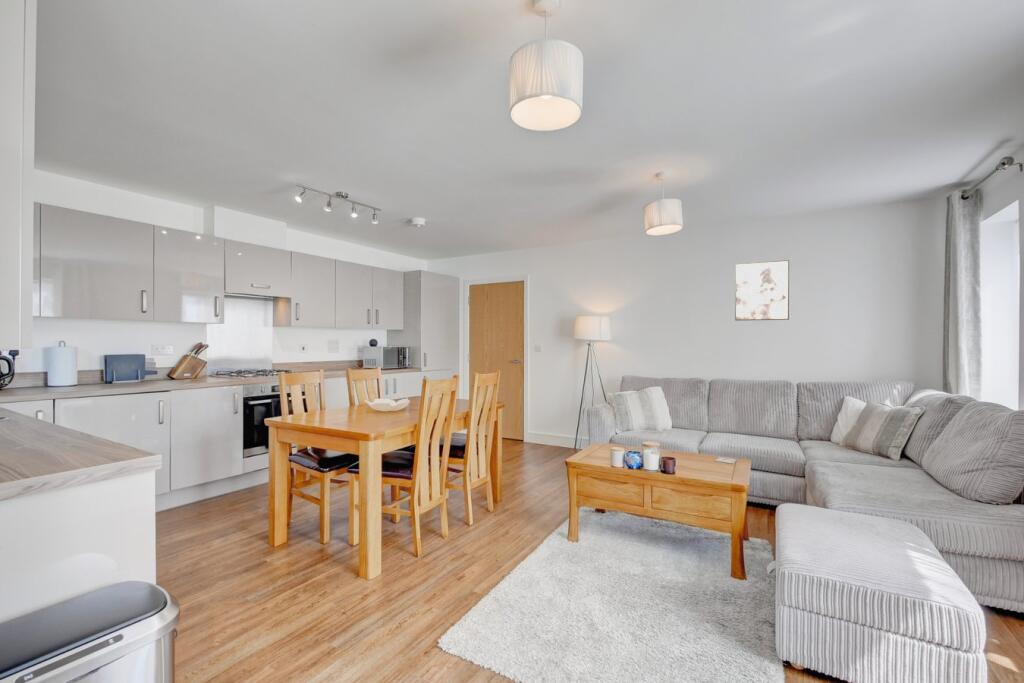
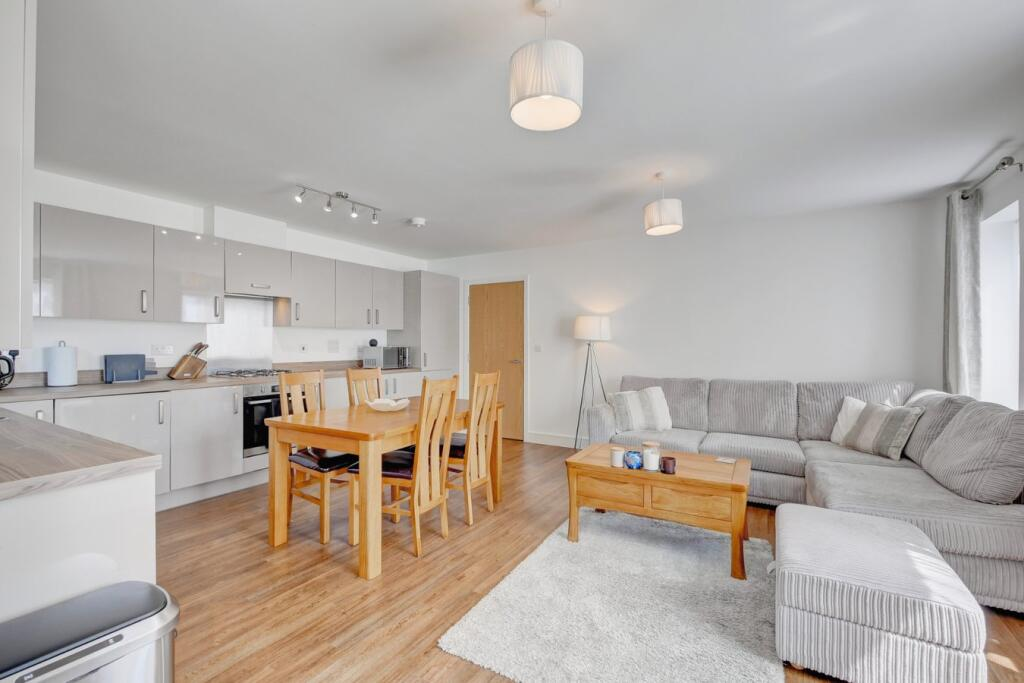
- wall art [734,259,790,322]
